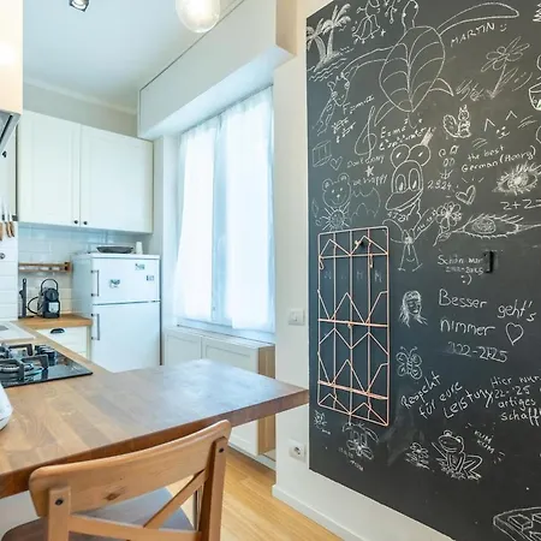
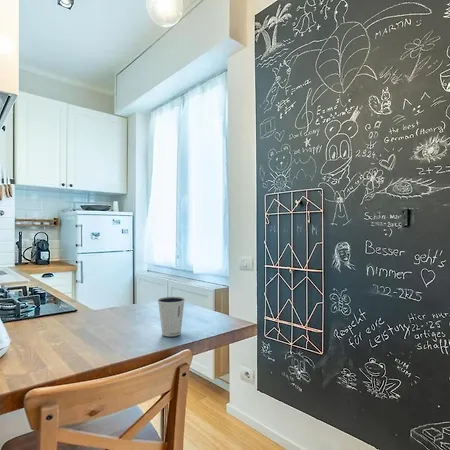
+ dixie cup [157,296,186,337]
